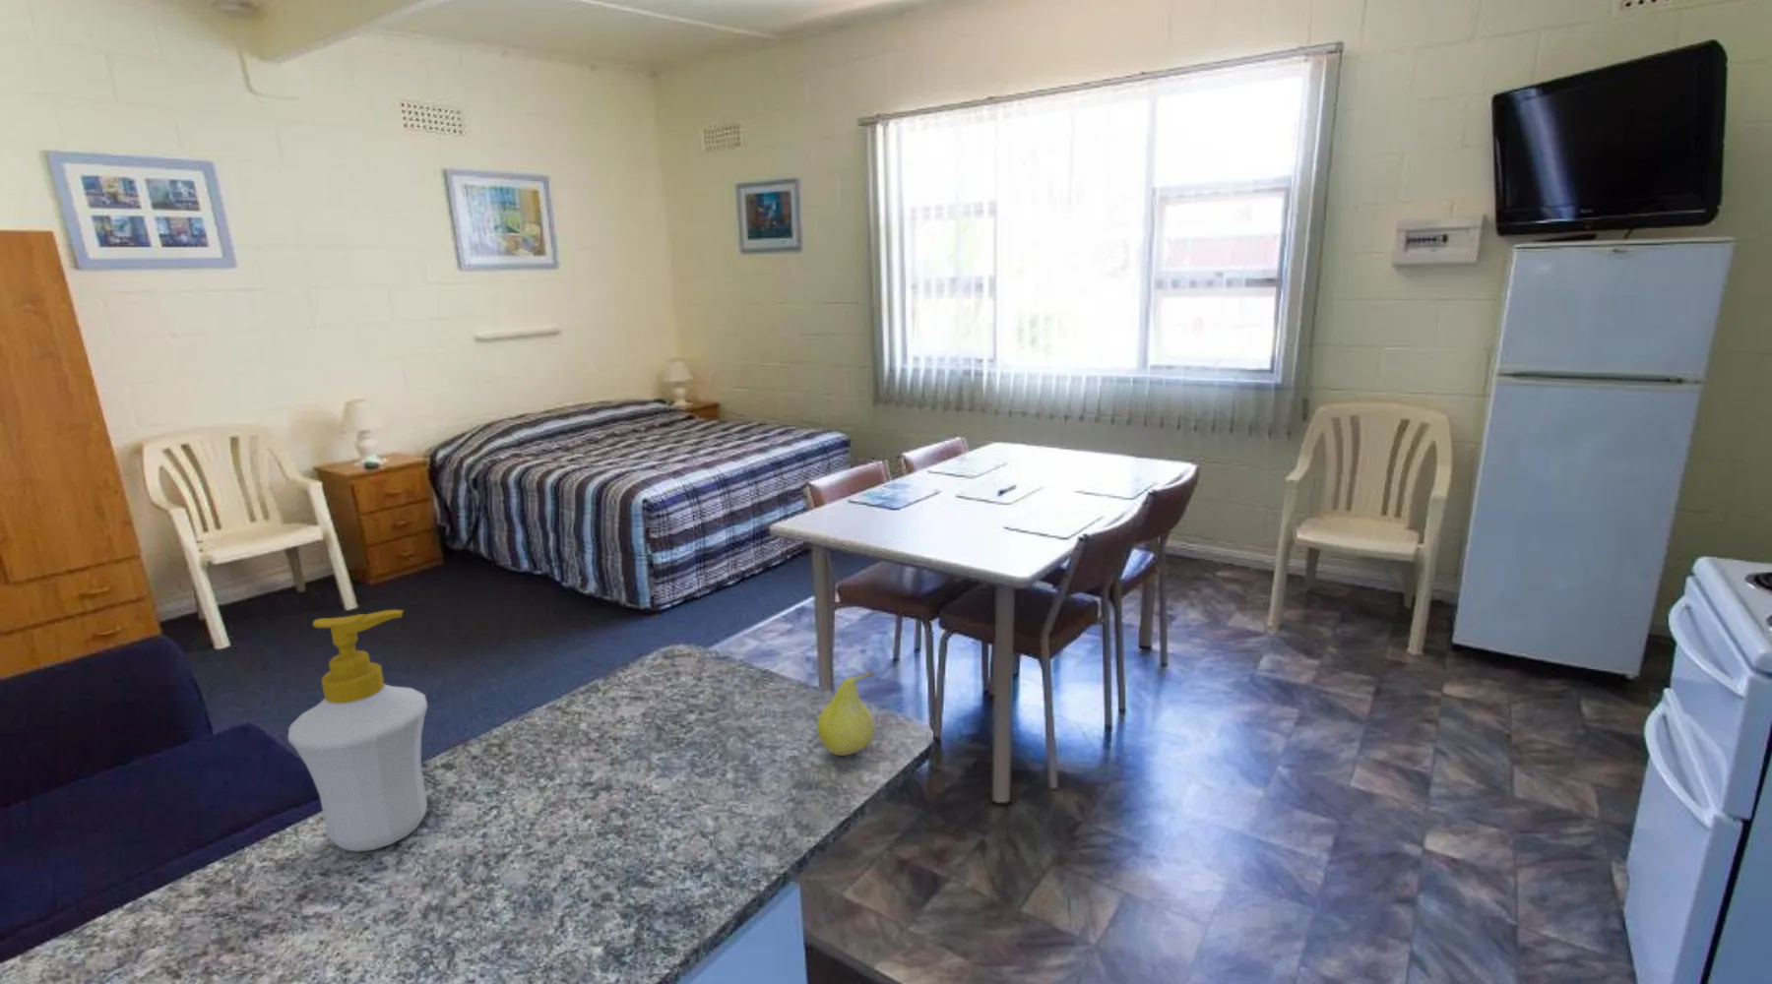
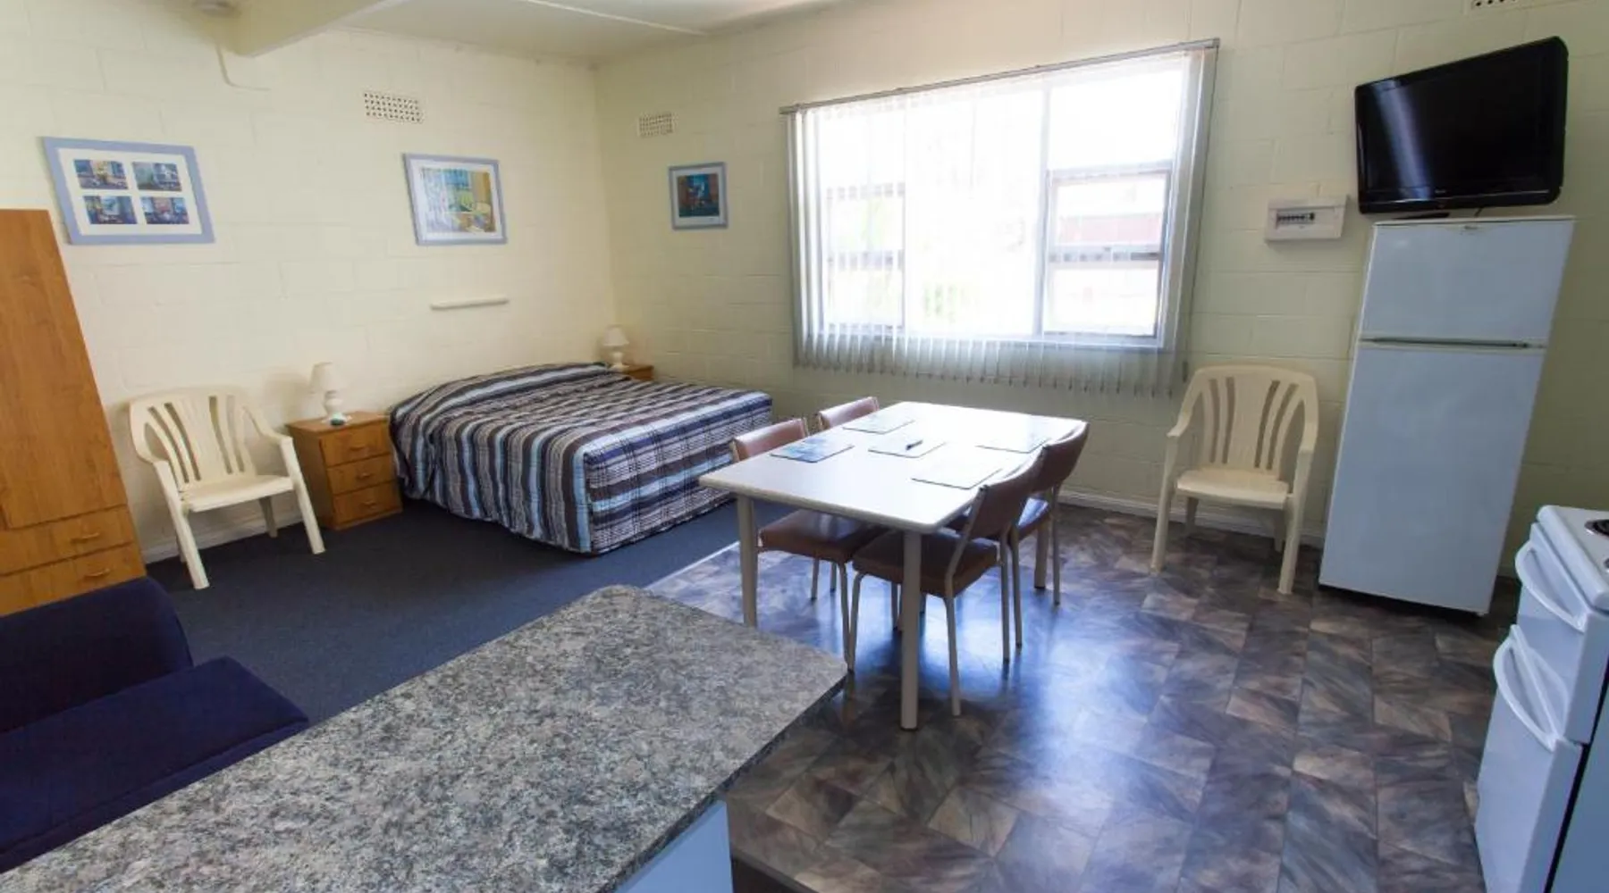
- soap bottle [287,610,428,853]
- fruit [816,670,875,756]
